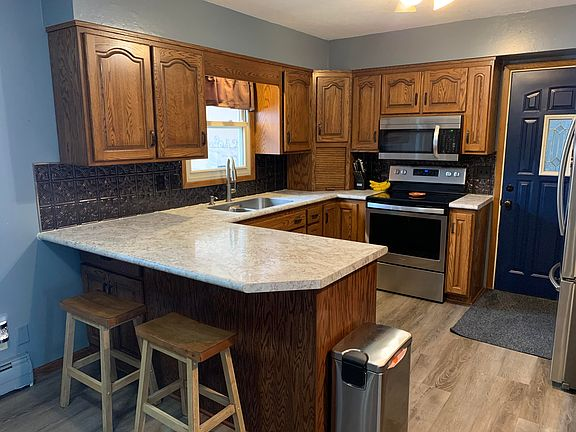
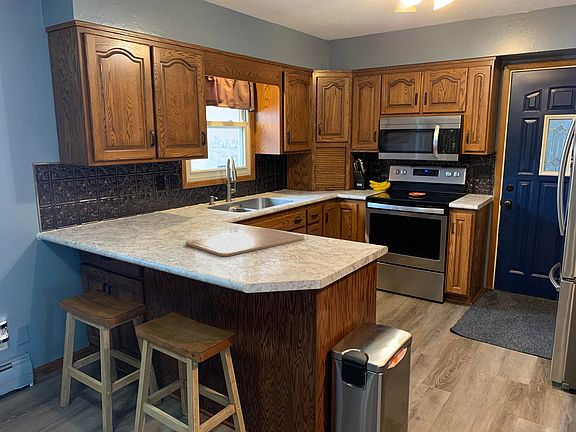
+ chopping board [185,227,305,257]
